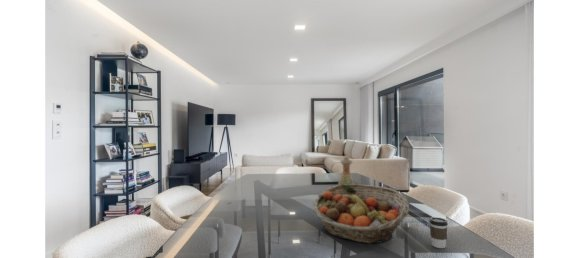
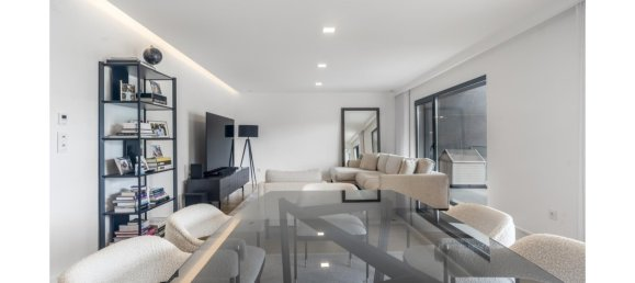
- fruit basket [312,183,410,244]
- coffee cup [428,216,449,249]
- vase [337,155,356,185]
